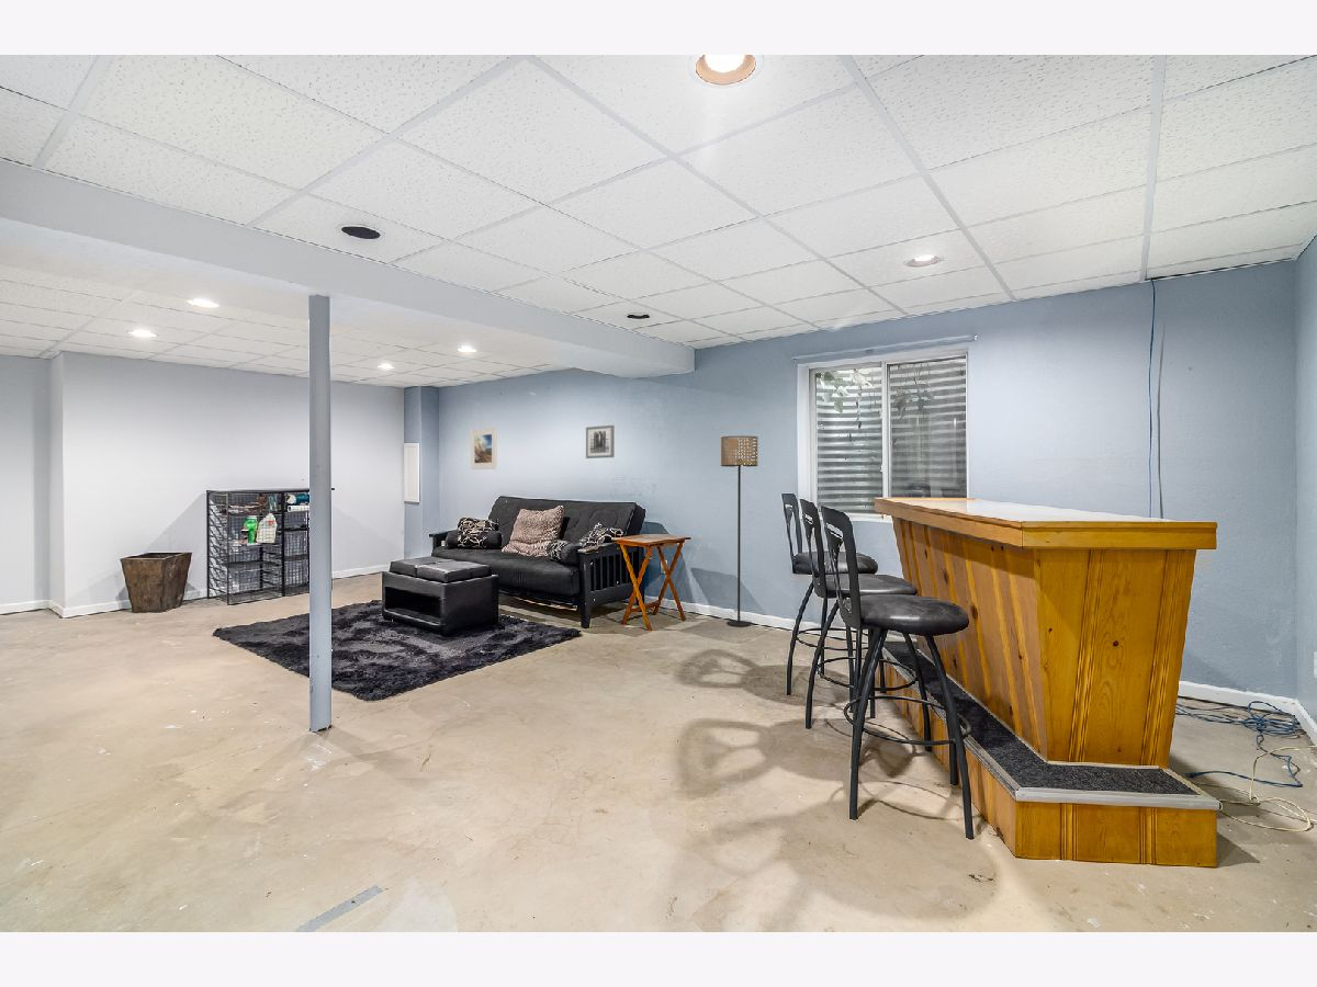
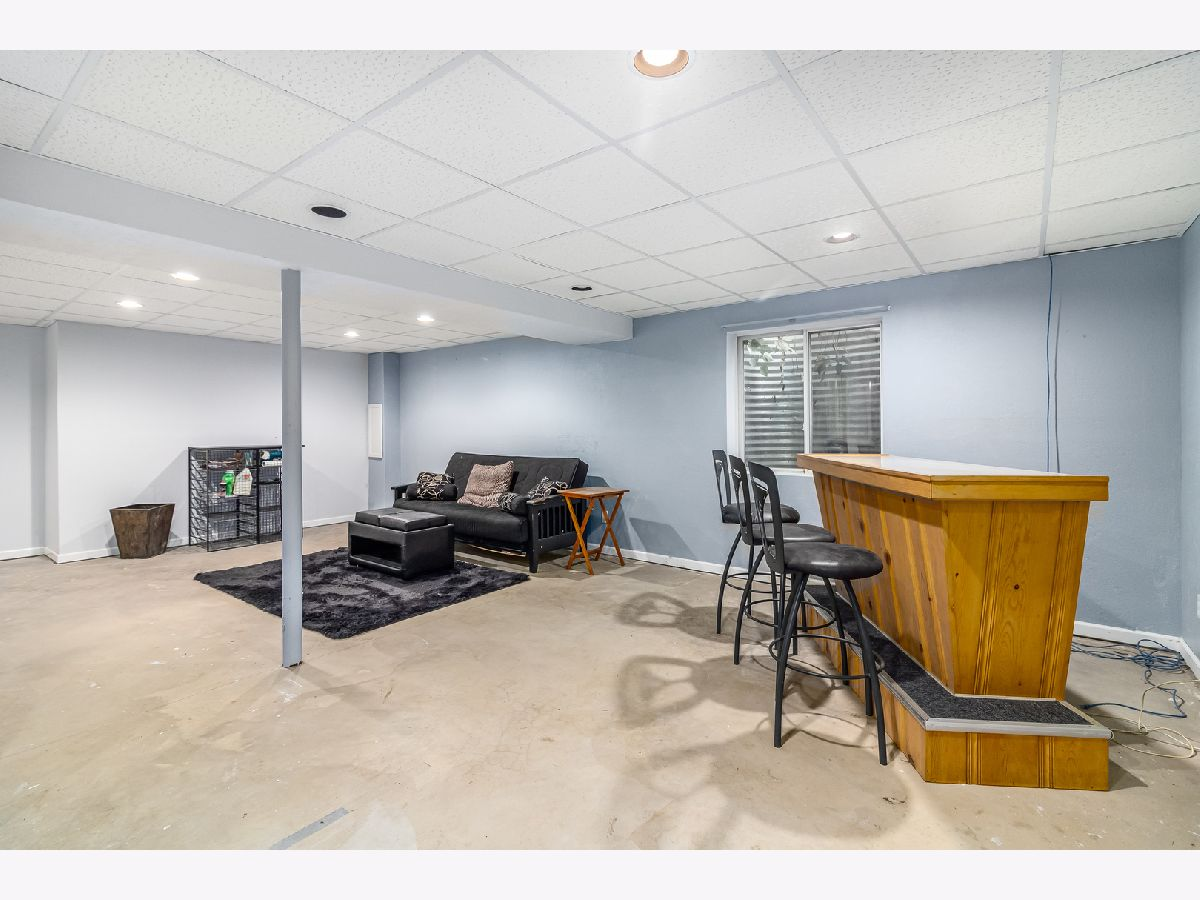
- floor lamp [720,435,758,627]
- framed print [470,427,498,470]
- wall art [585,424,616,460]
